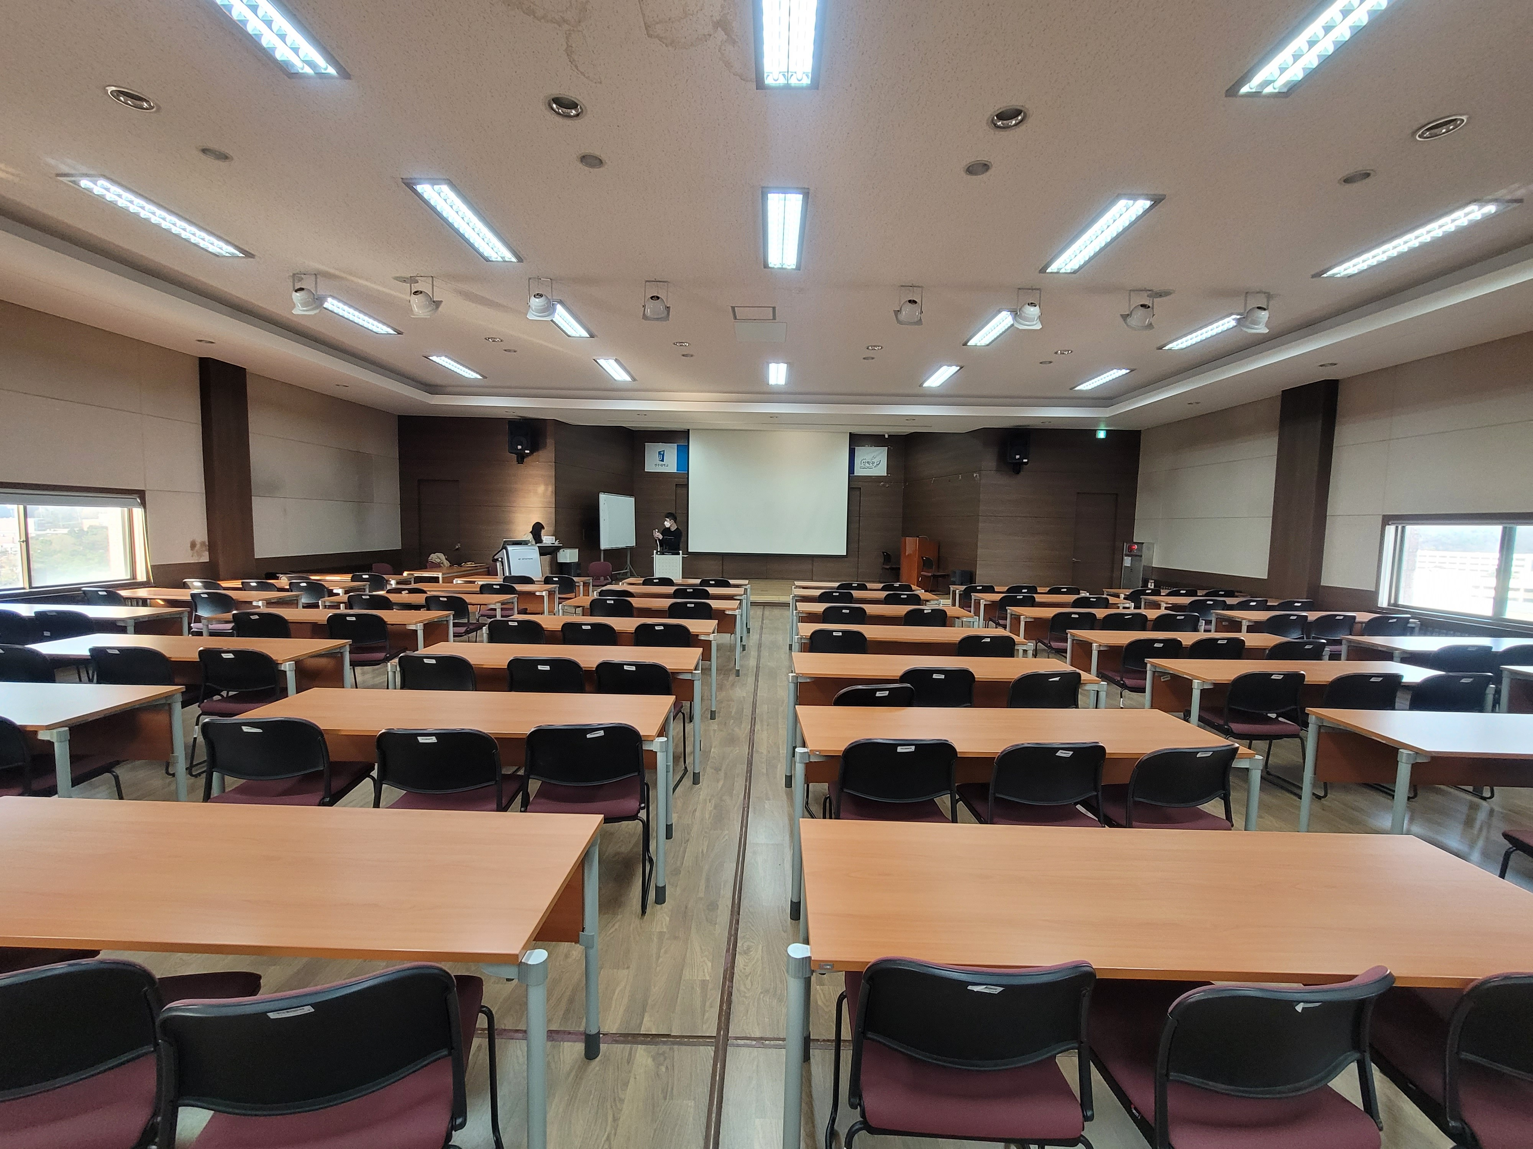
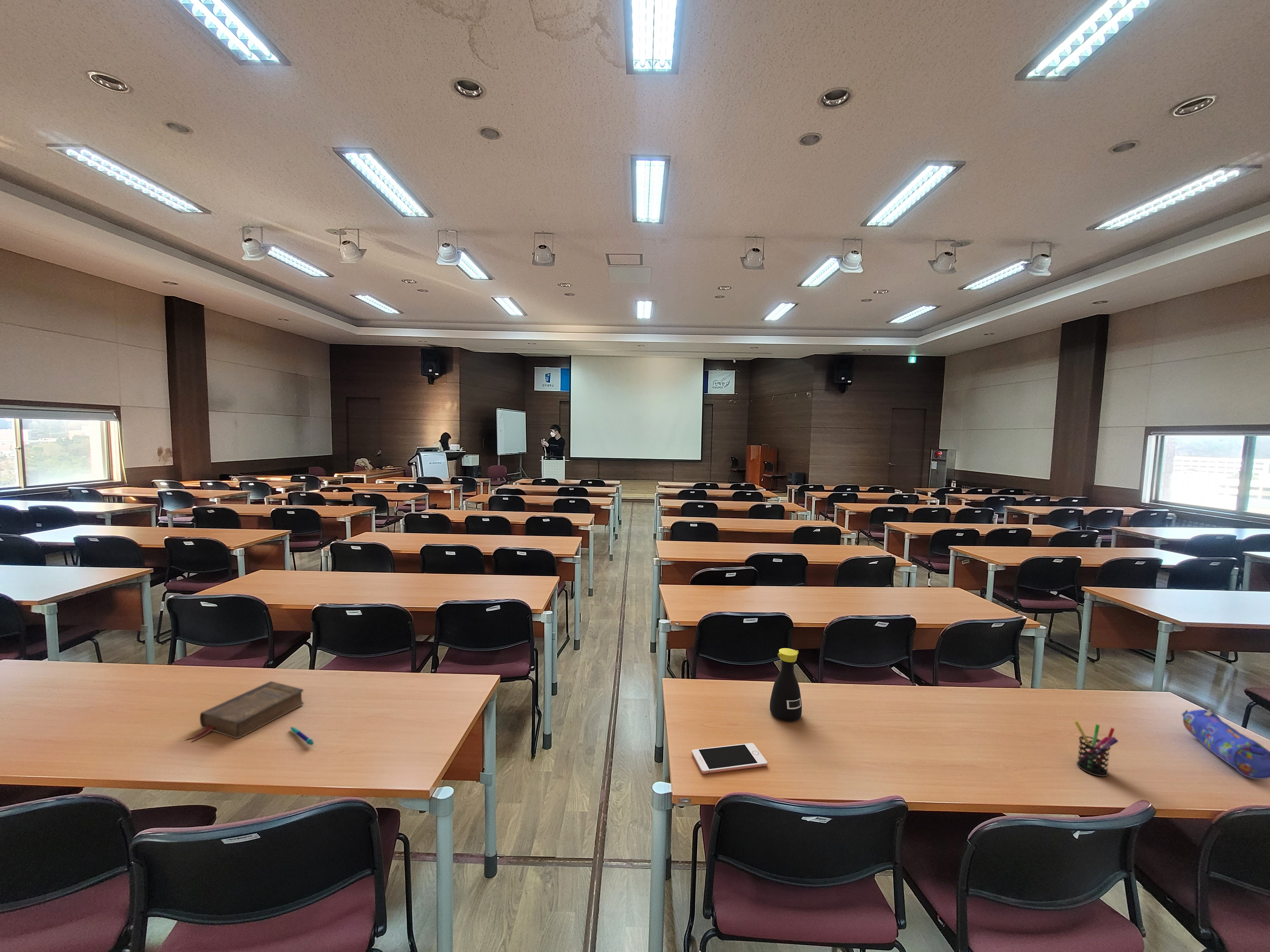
+ pen [290,726,314,746]
+ pencil case [1181,709,1270,779]
+ bottle [770,648,802,721]
+ pen holder [1074,720,1119,777]
+ book [185,681,304,742]
+ cell phone [692,743,768,774]
